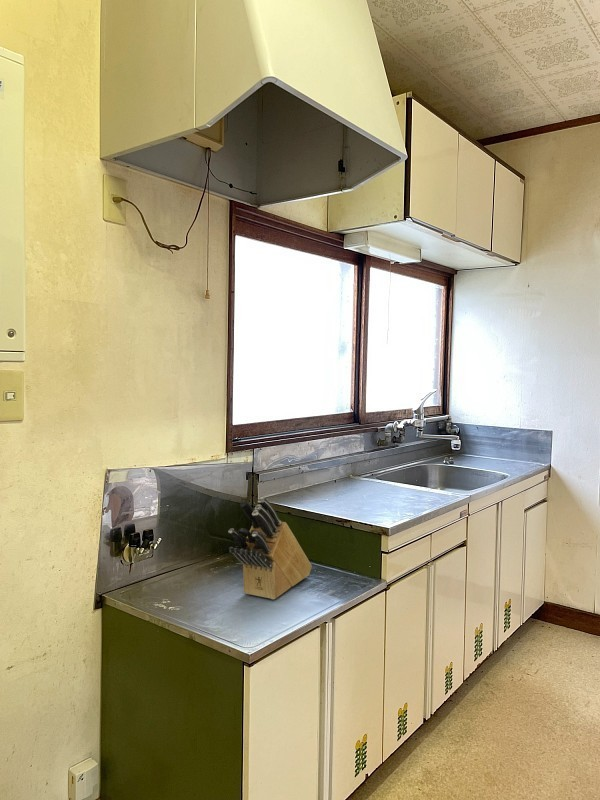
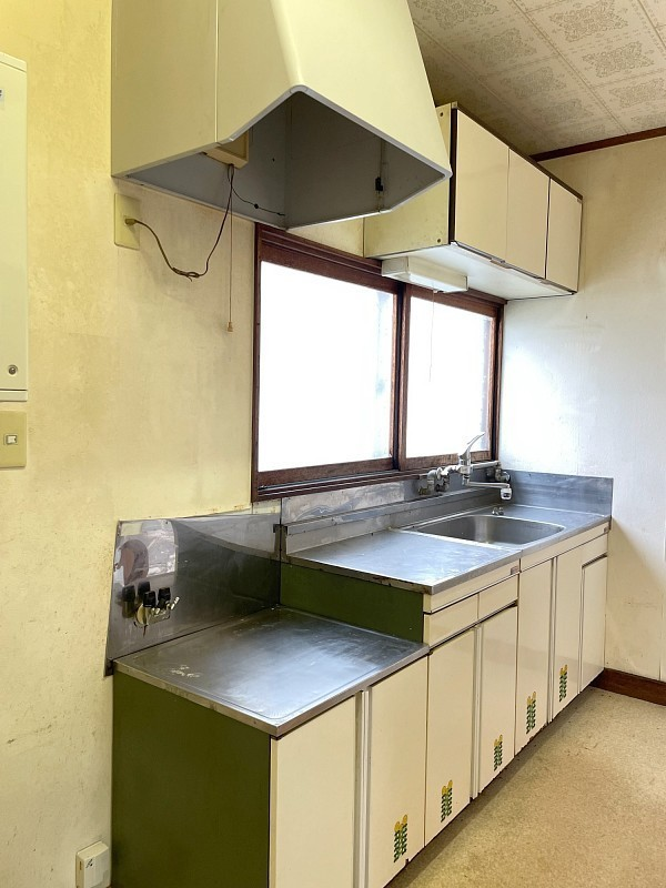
- knife block [227,496,313,600]
